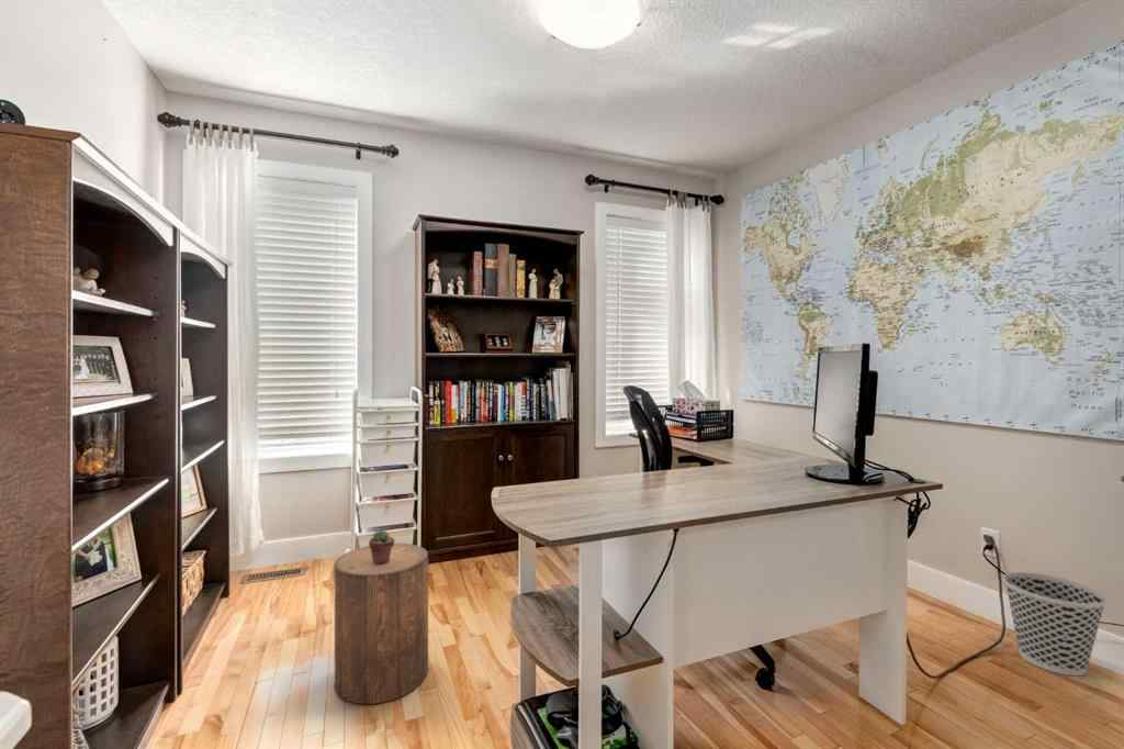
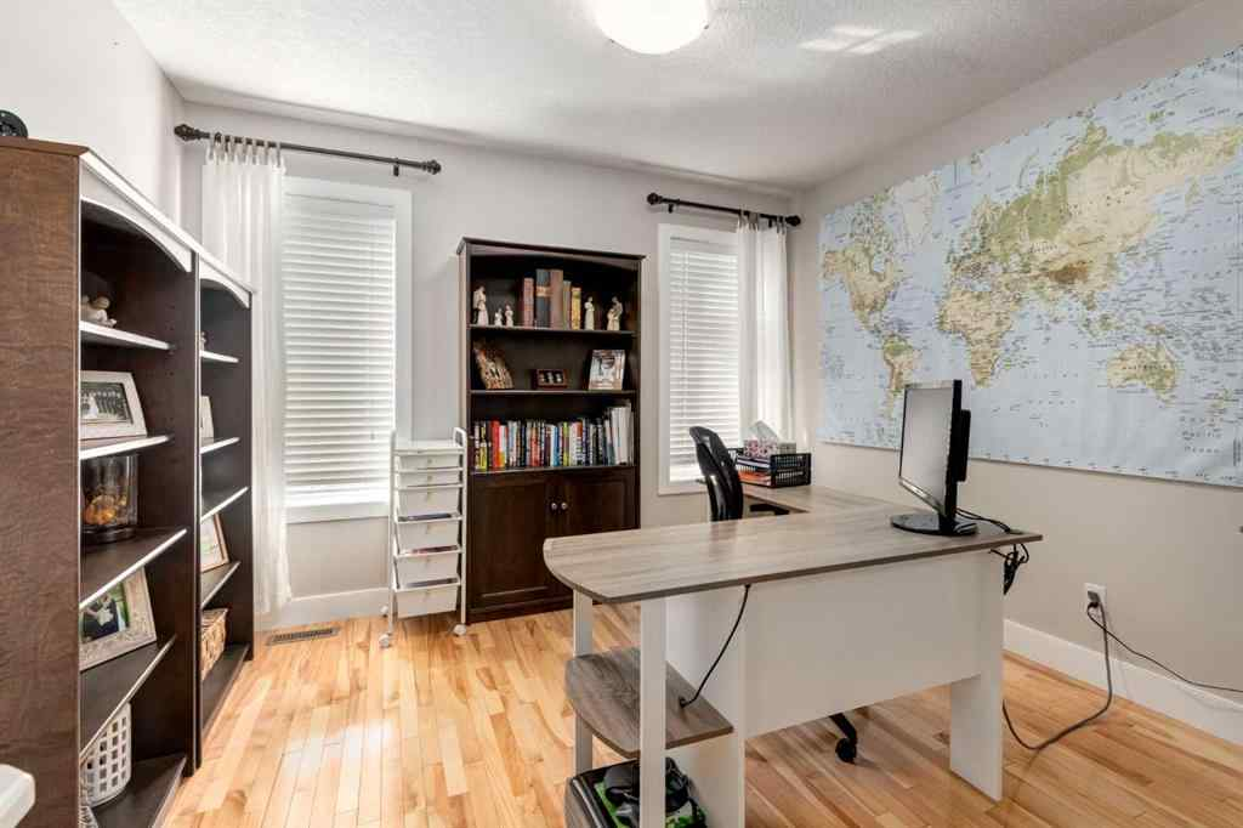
- stool [334,541,429,705]
- potted succulent [368,528,396,564]
- wastebasket [1002,571,1109,677]
